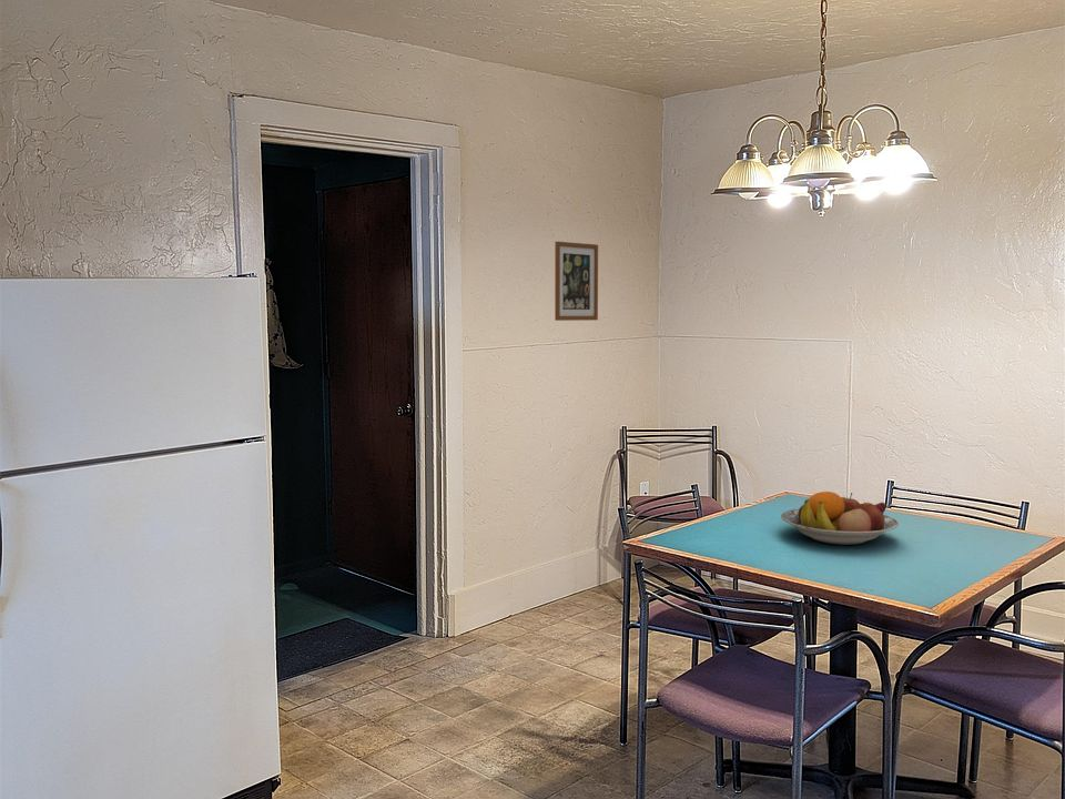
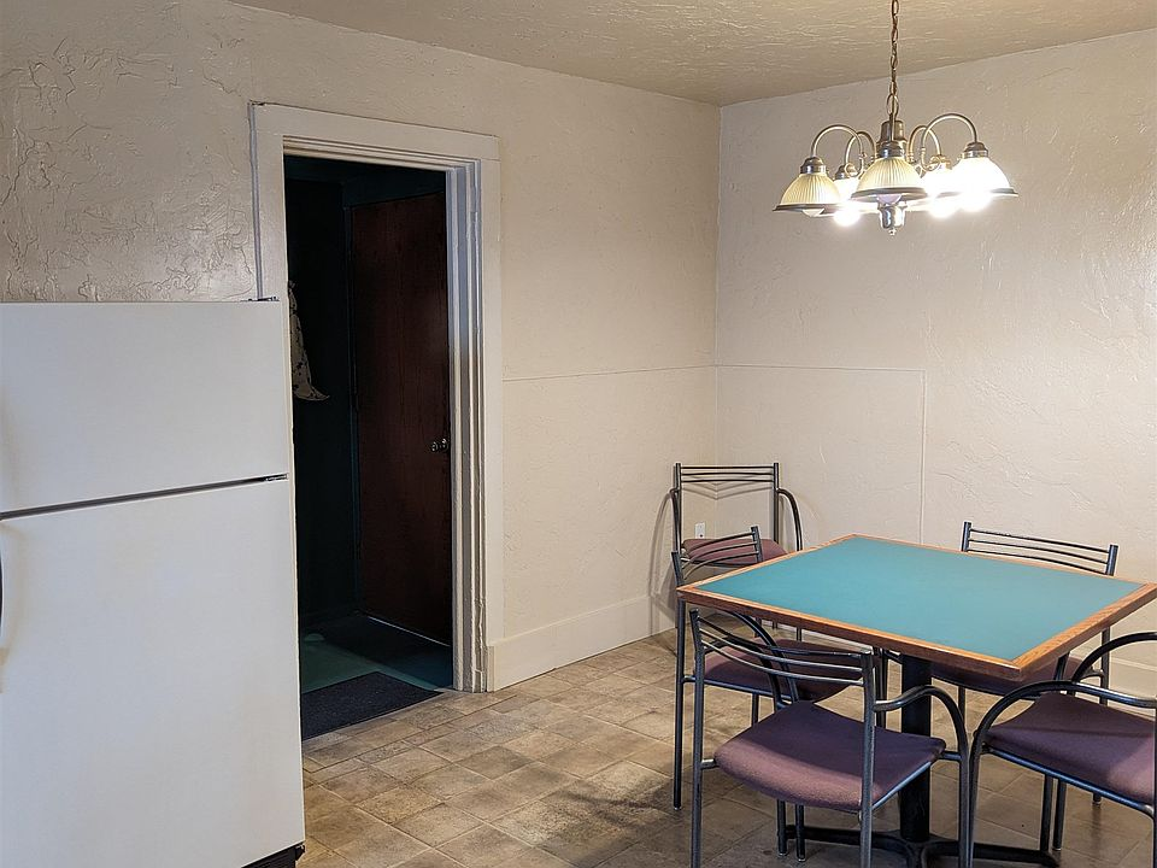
- fruit bowl [780,490,900,546]
- wall art [554,241,599,322]
